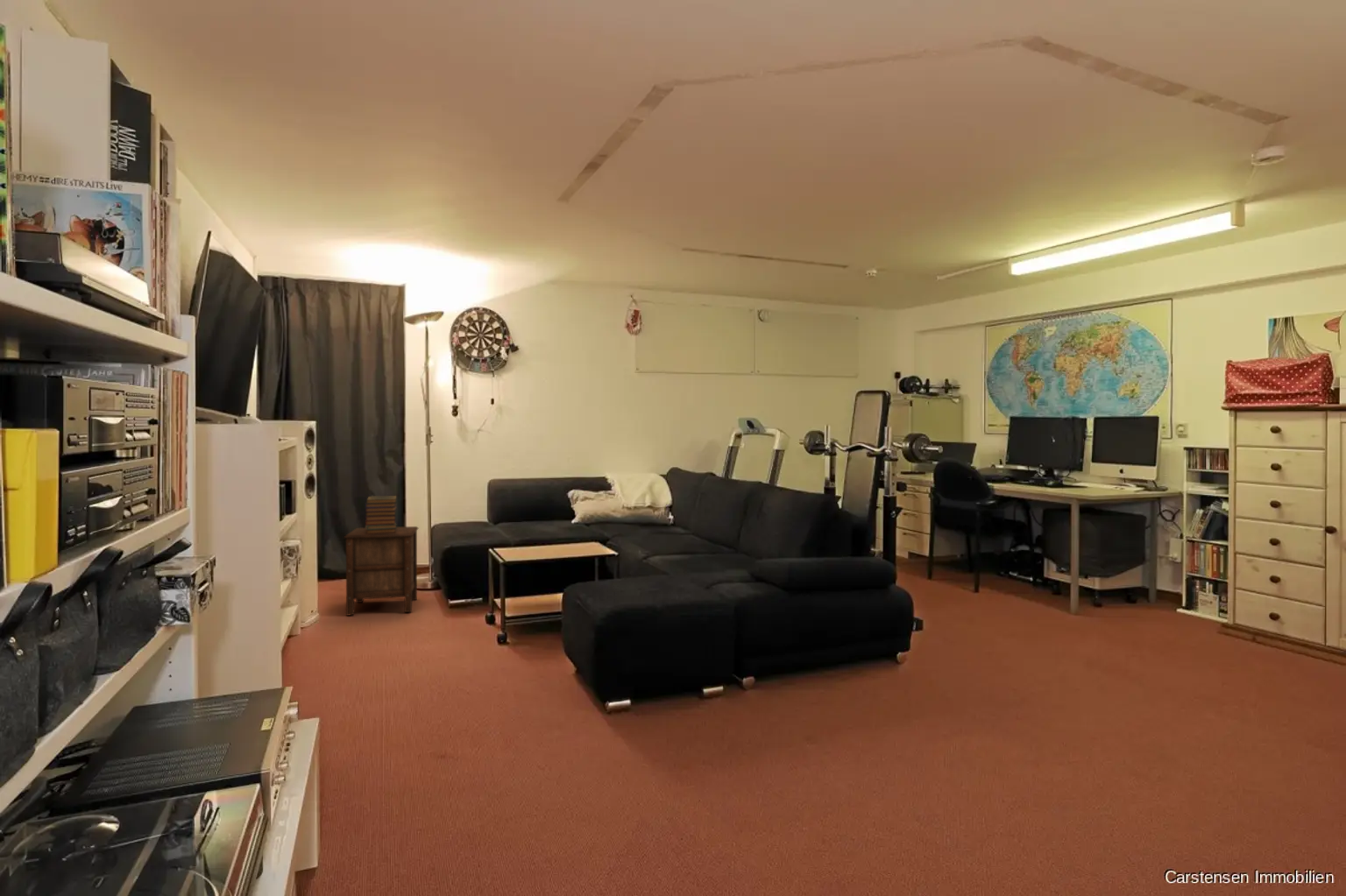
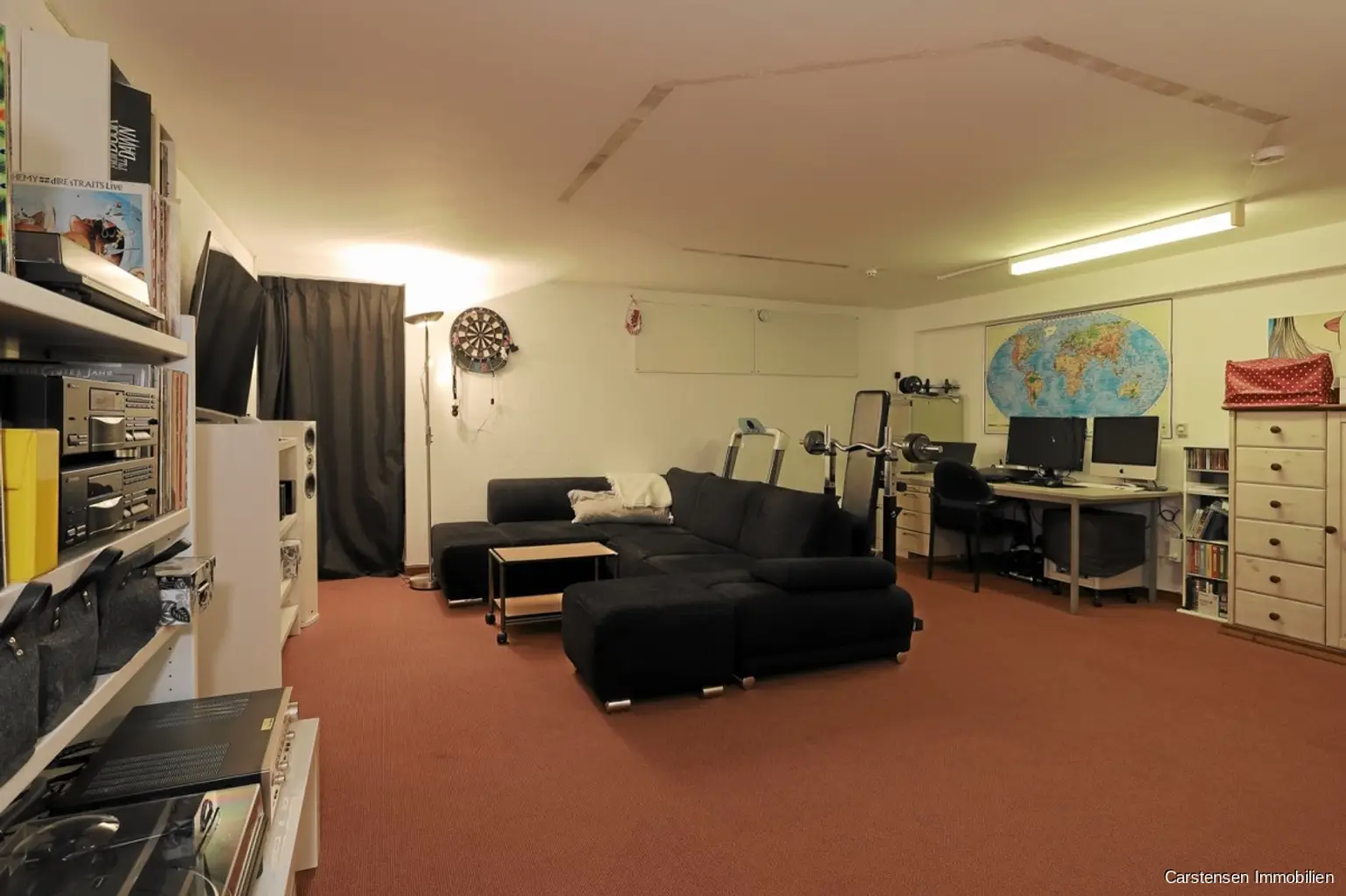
- book stack [365,495,398,534]
- nightstand [343,526,420,617]
